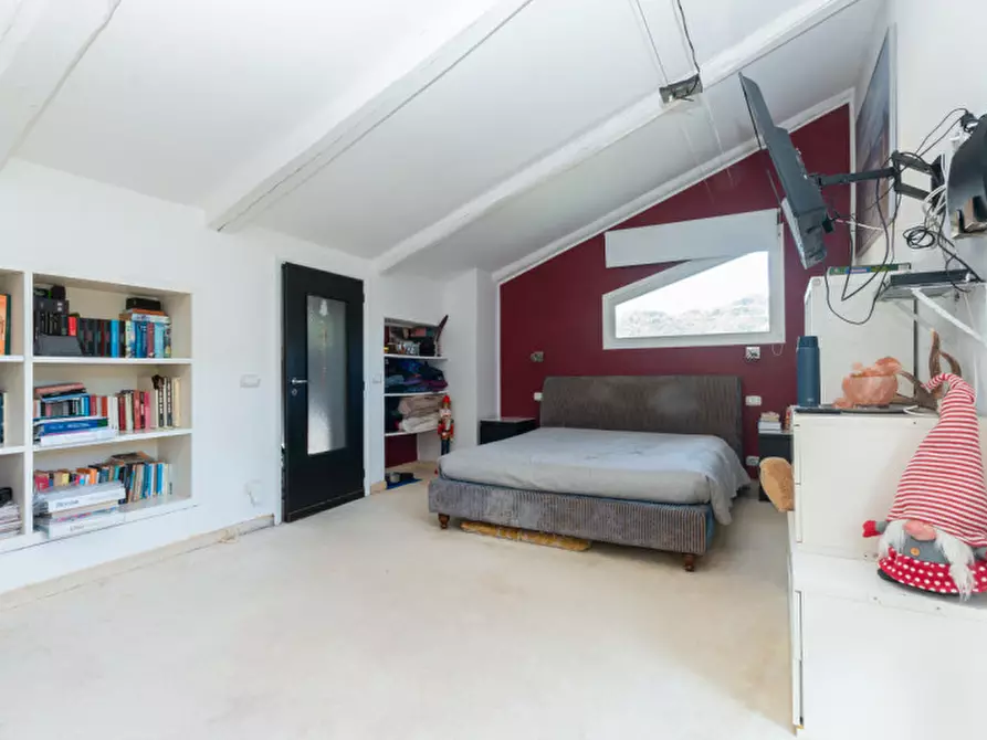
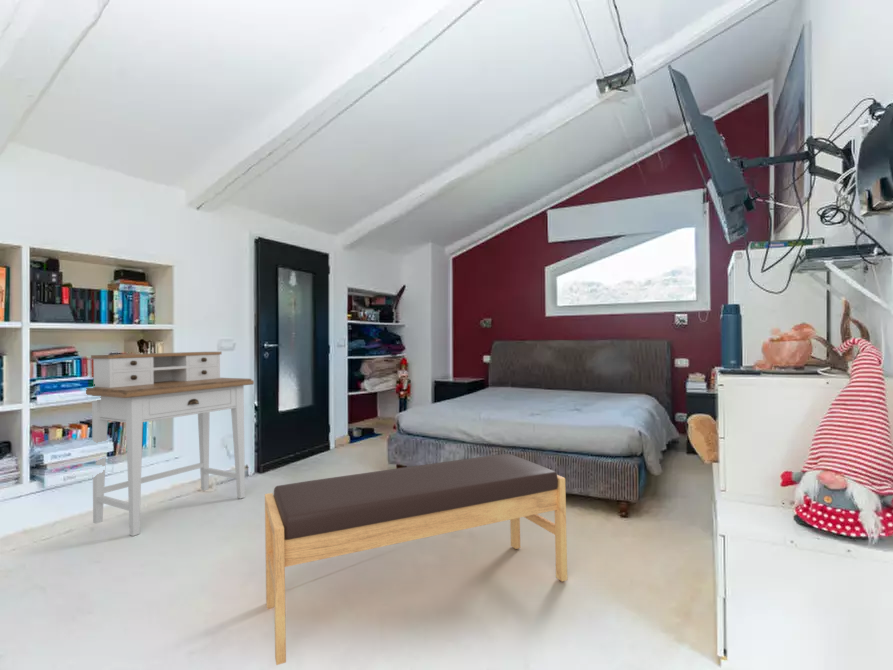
+ bench [264,453,568,666]
+ desk [85,351,255,537]
